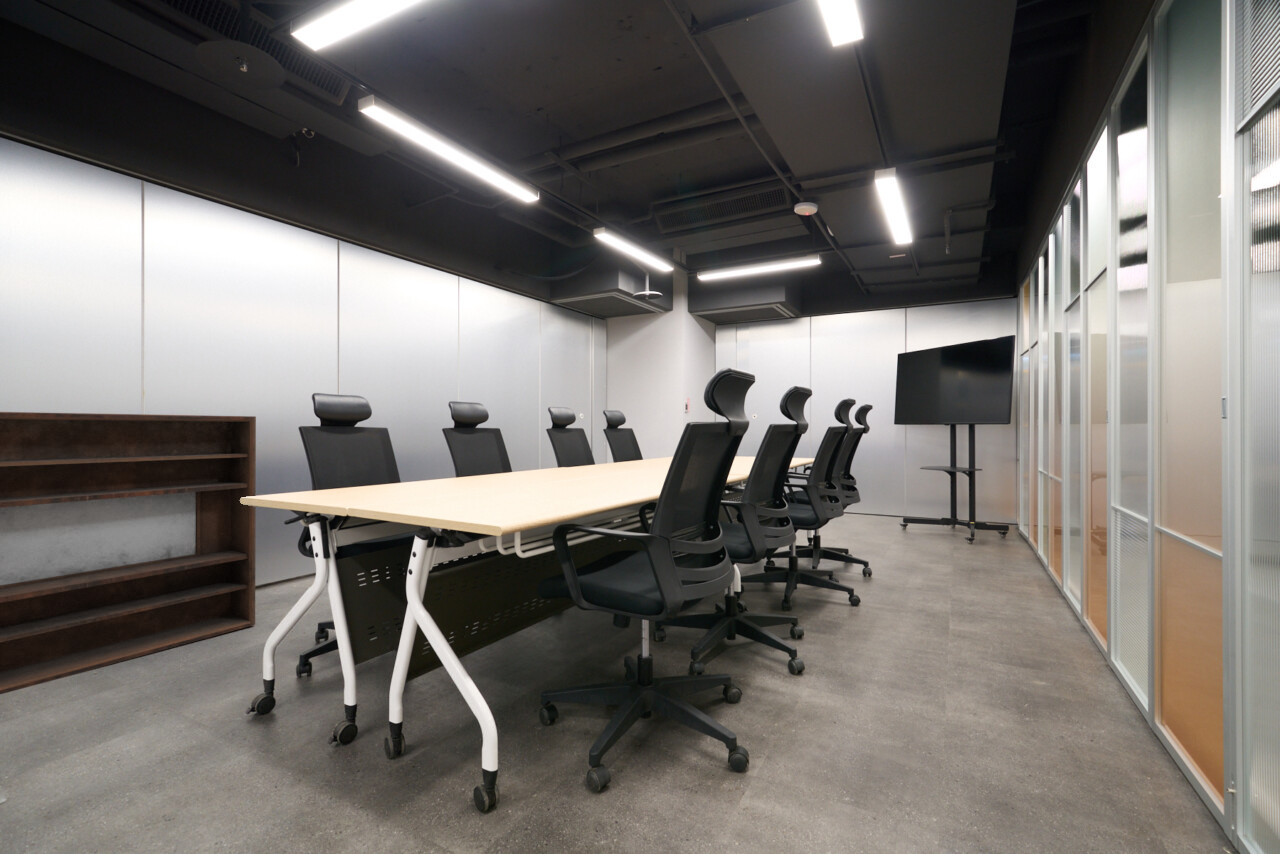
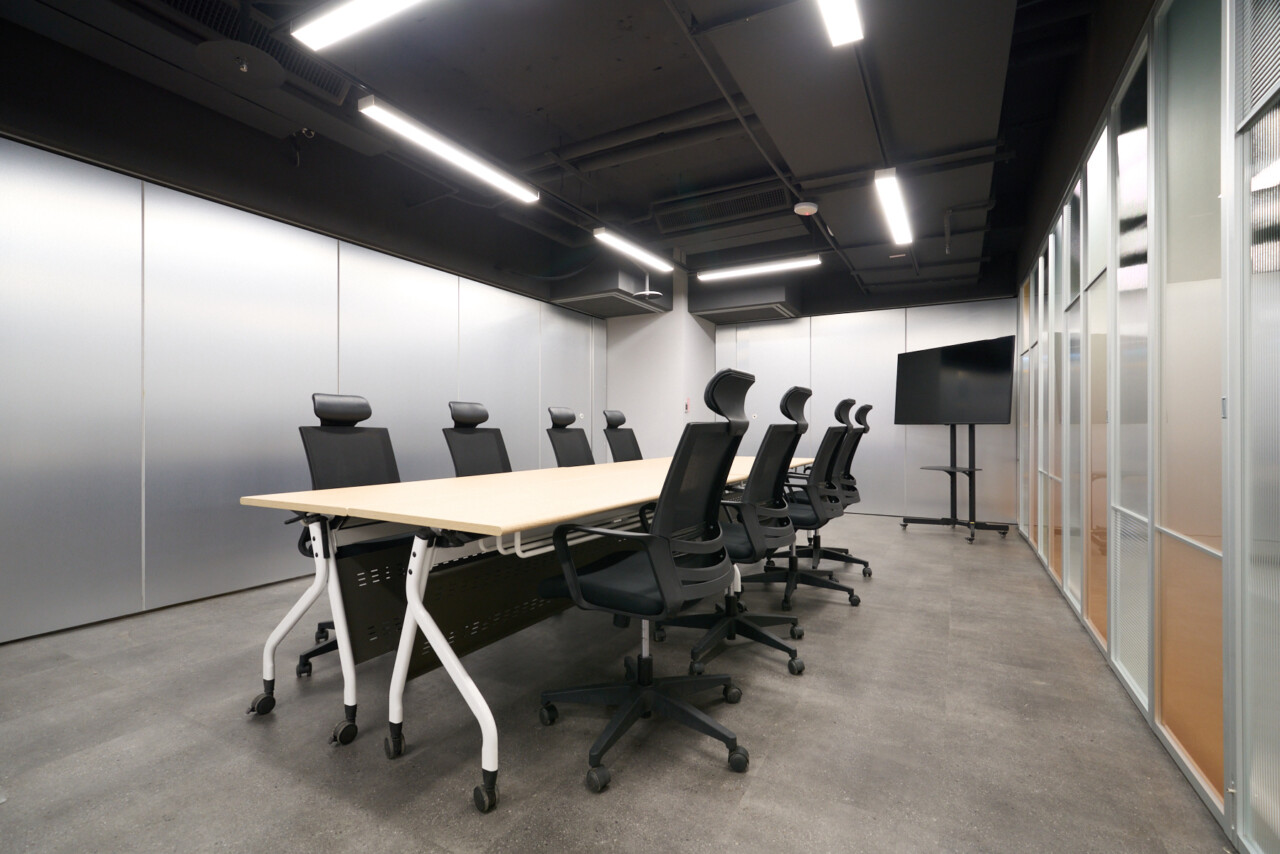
- bookshelf [0,411,257,695]
